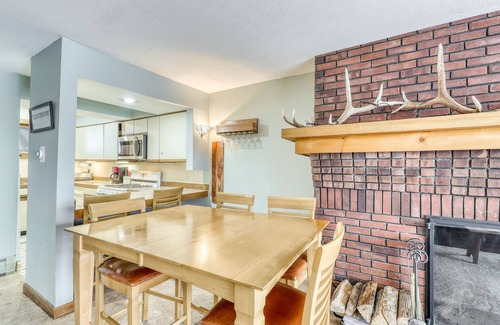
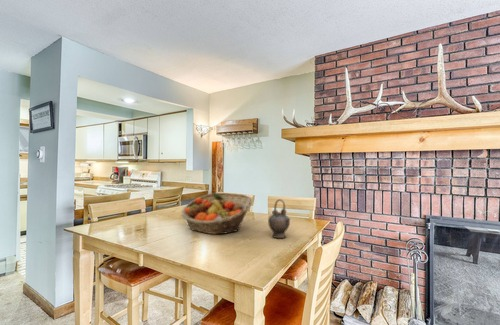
+ fruit basket [180,192,253,235]
+ teapot [267,198,291,239]
